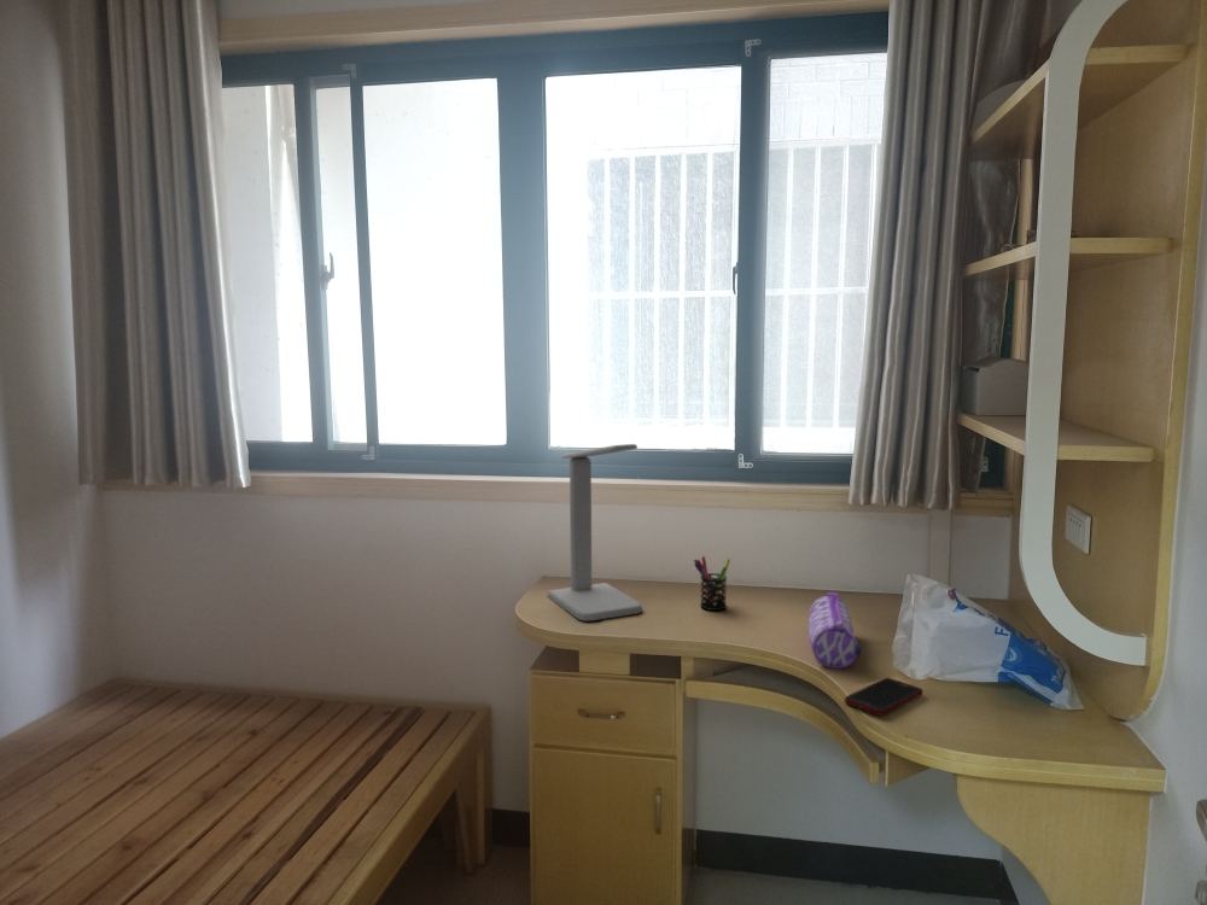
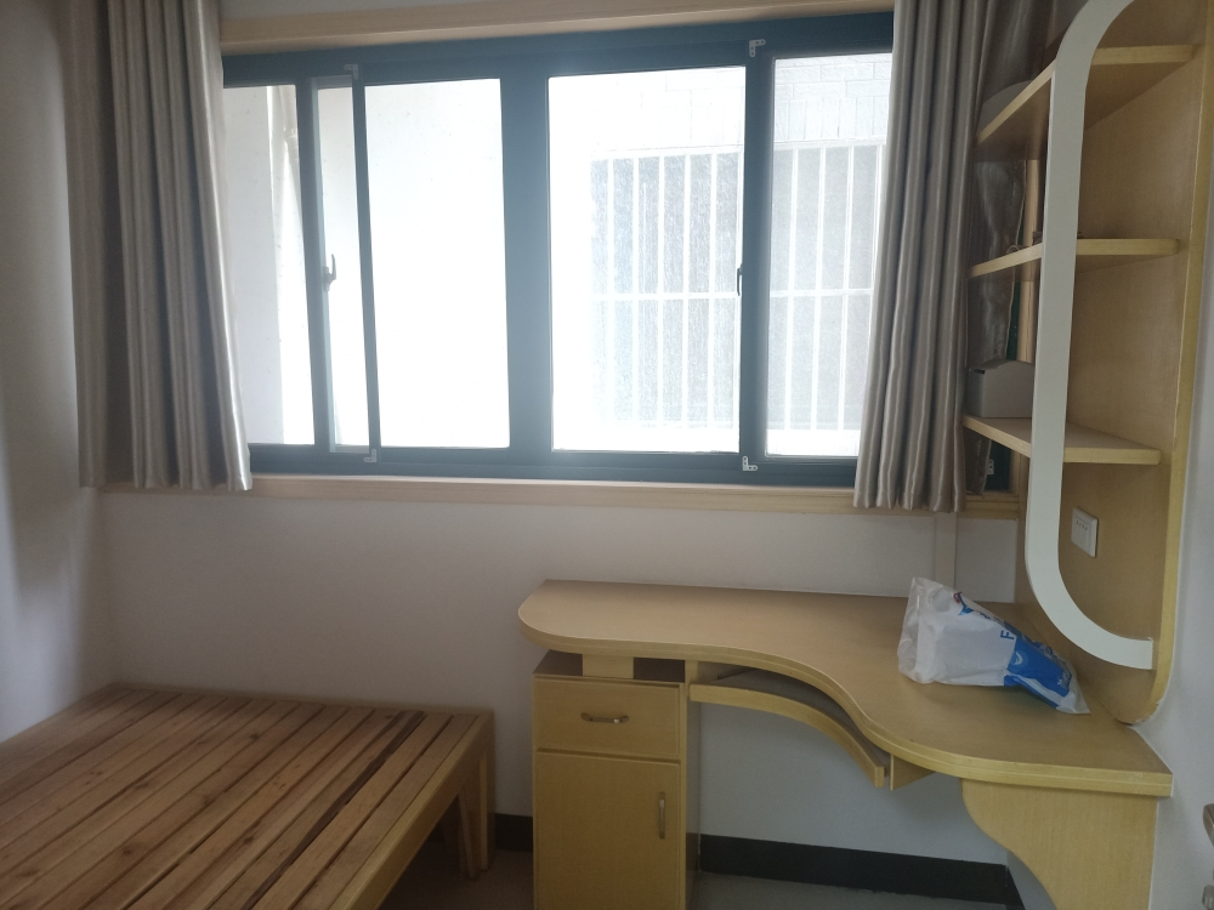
- cell phone [844,677,925,717]
- pen holder [693,555,731,612]
- pencil case [807,591,863,670]
- desk lamp [546,443,643,621]
